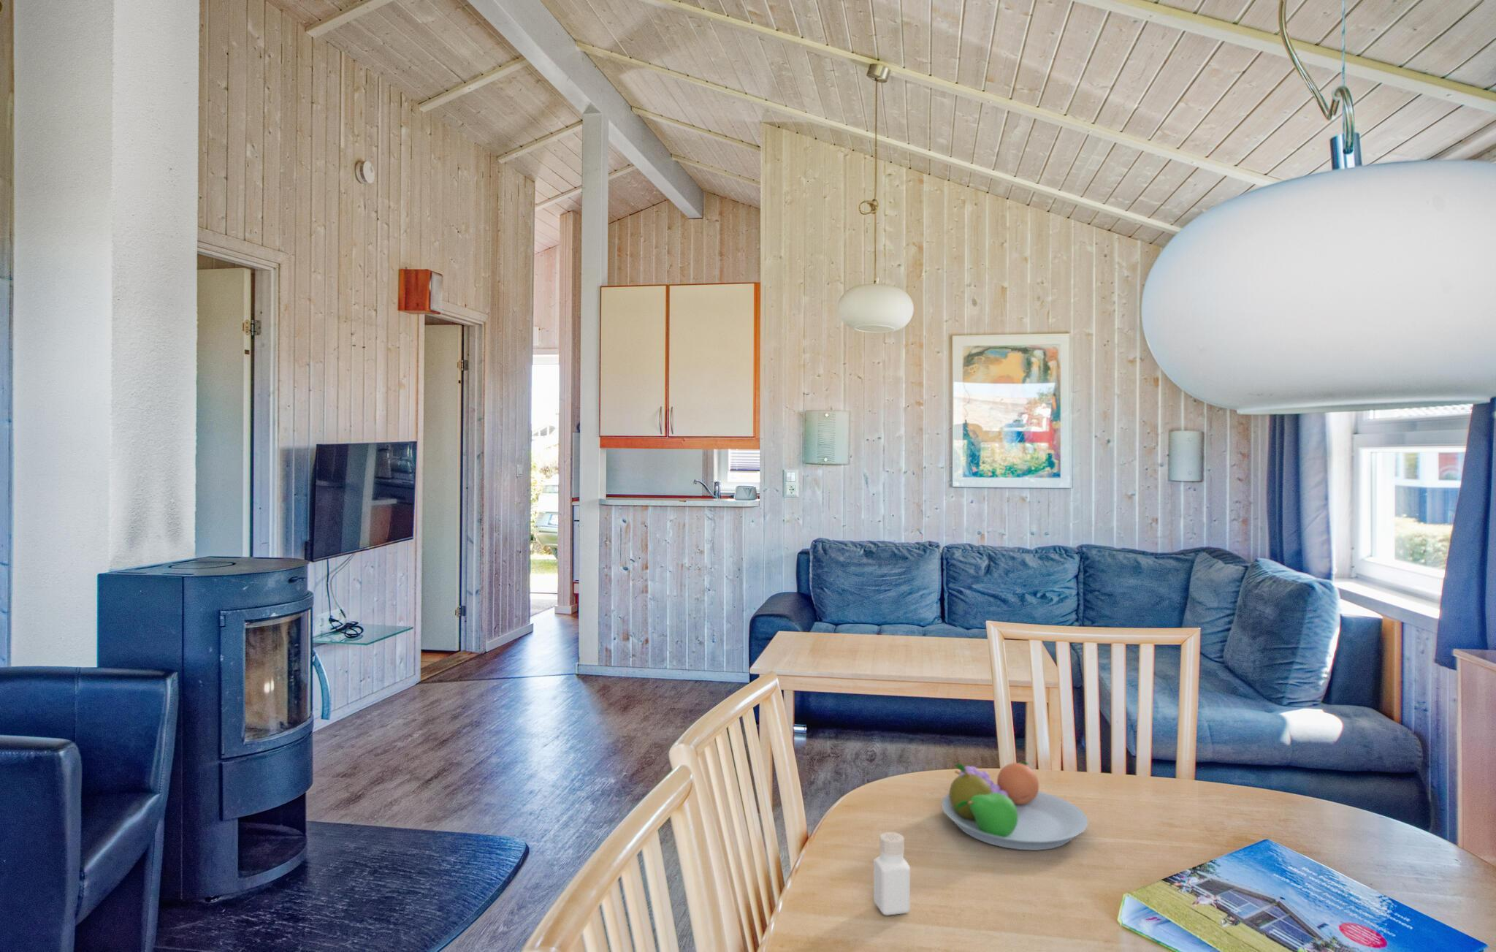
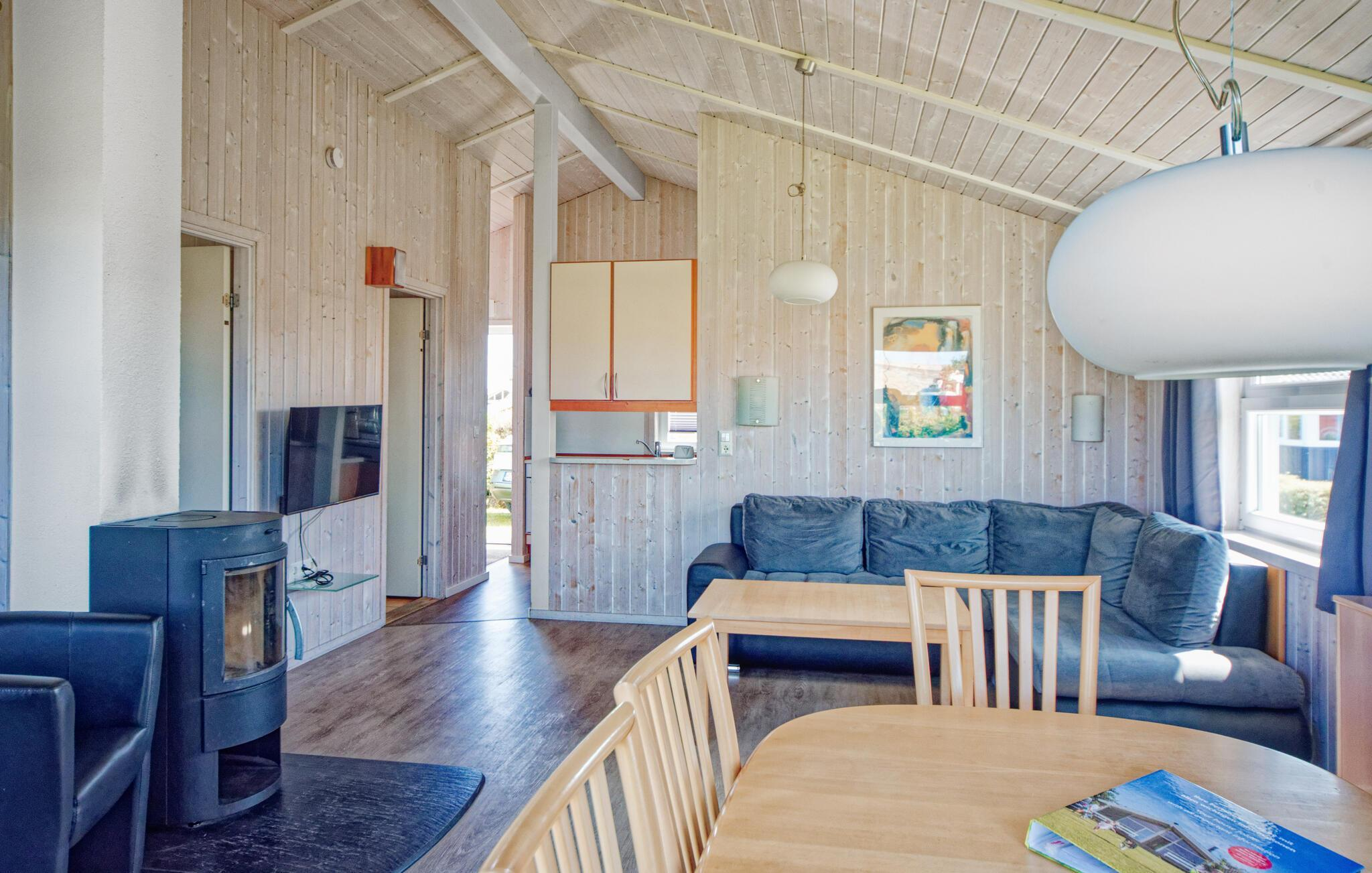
- fruit bowl [941,760,1089,852]
- pepper shaker [873,831,910,916]
